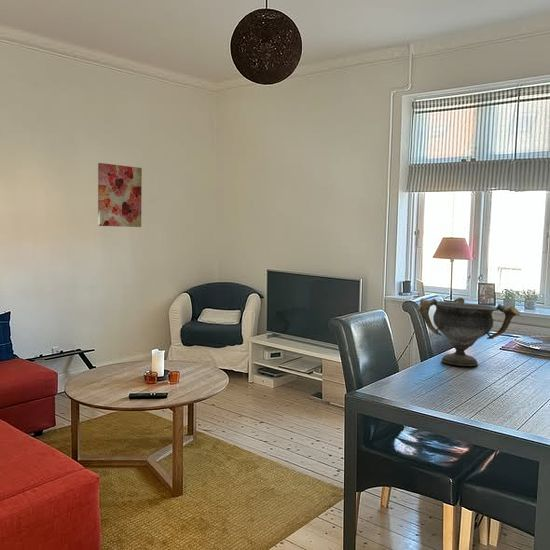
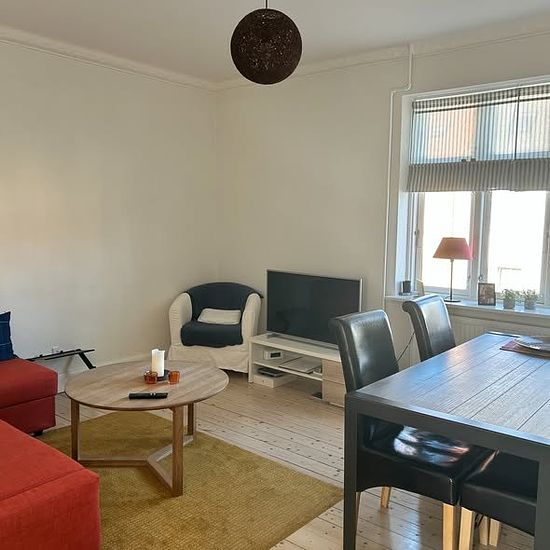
- decorative bowl [417,297,521,367]
- wall art [97,162,143,228]
